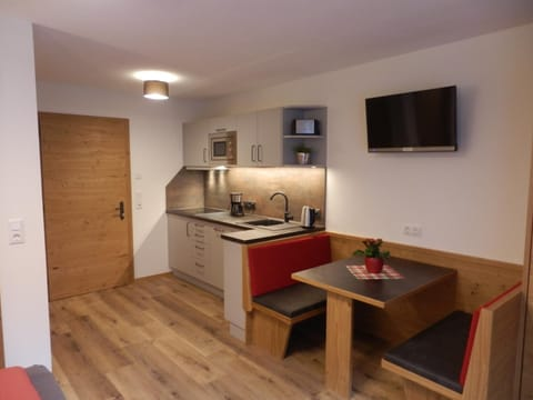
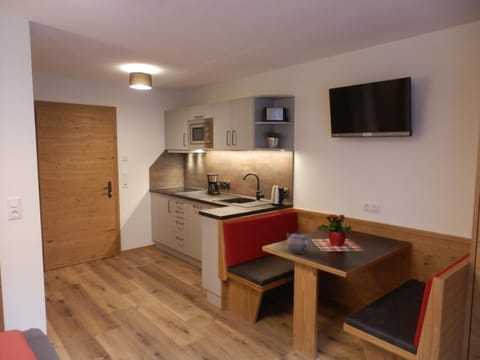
+ teapot [285,230,311,254]
